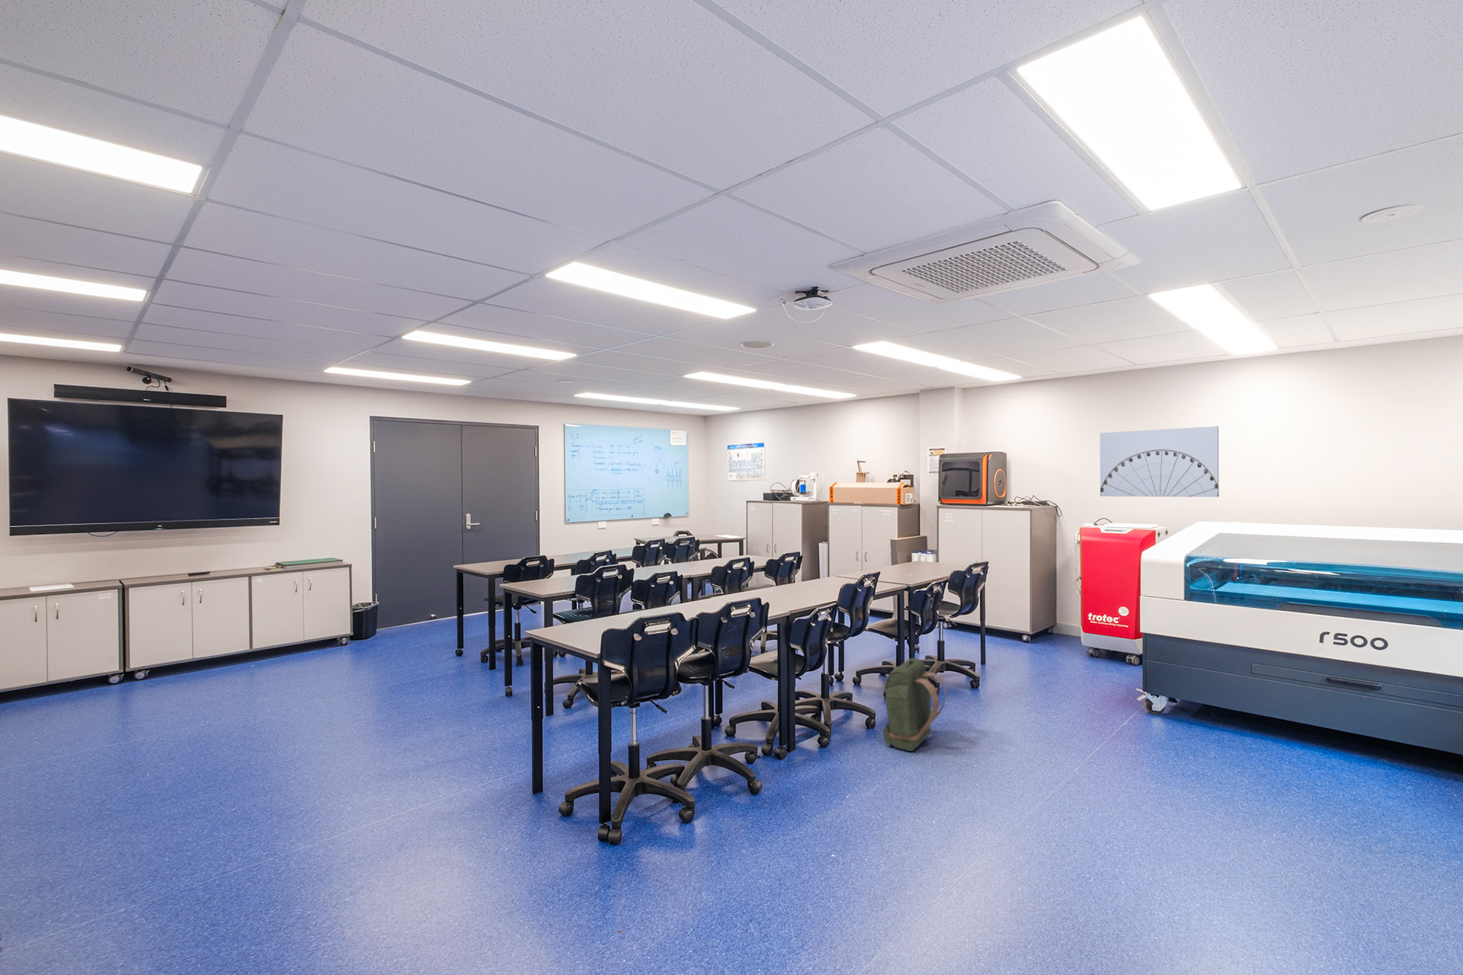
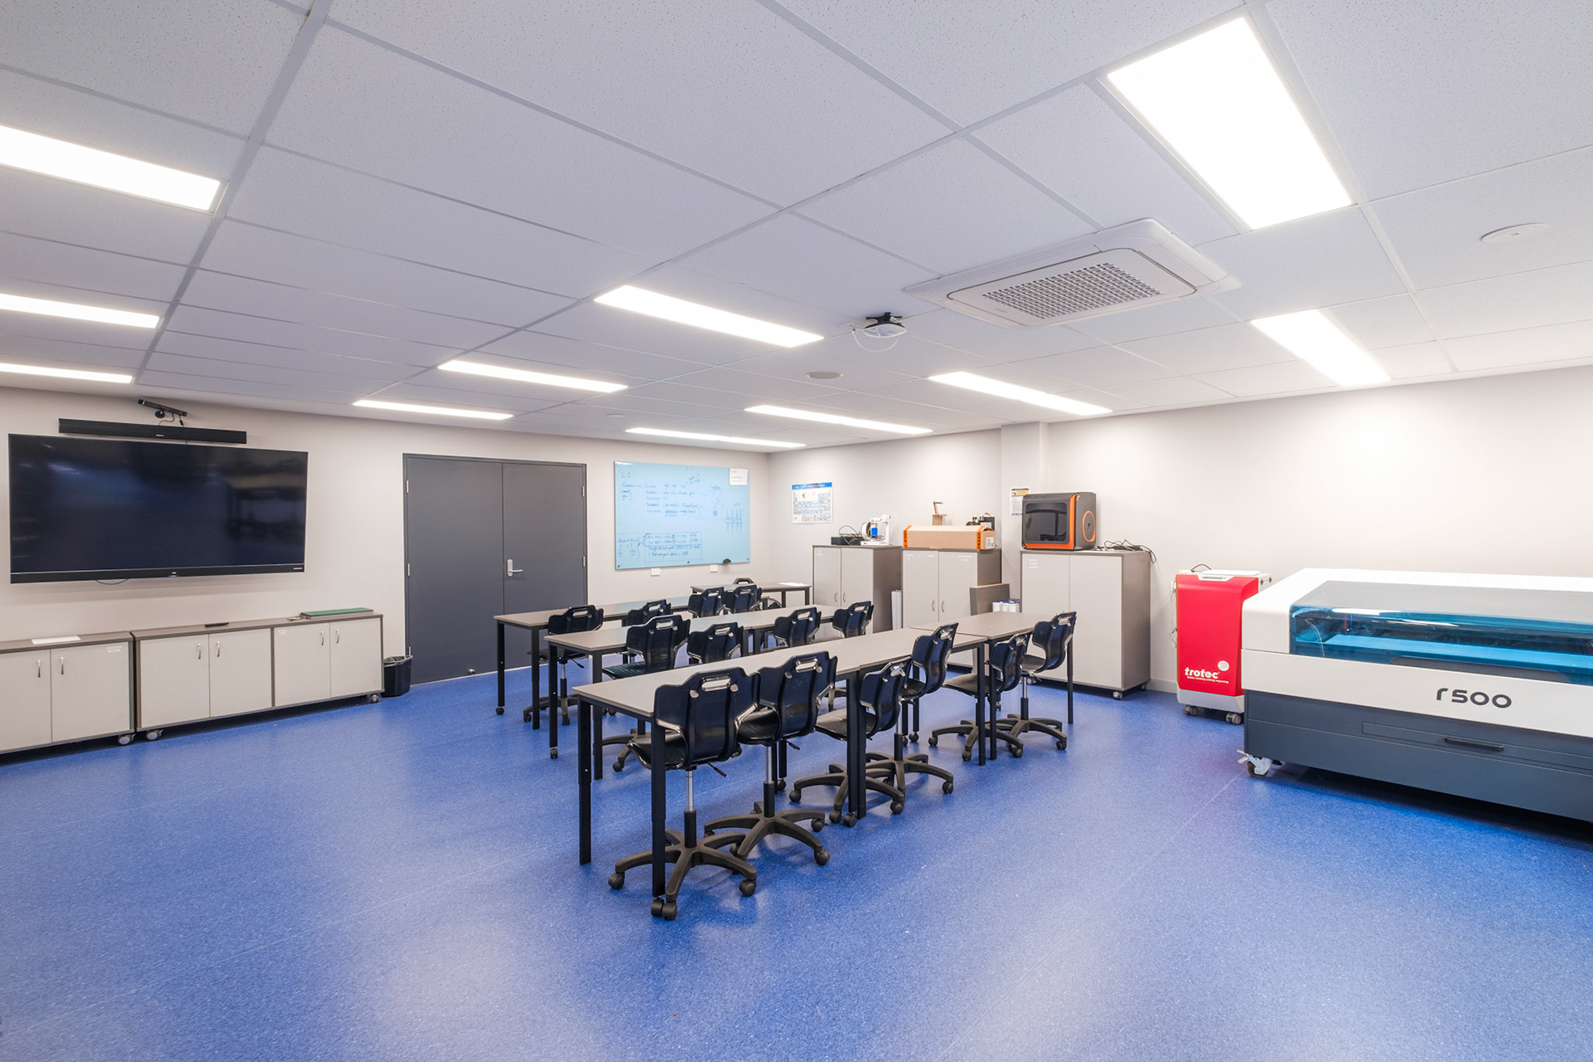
- backpack [881,657,947,752]
- wall art [1099,425,1219,498]
